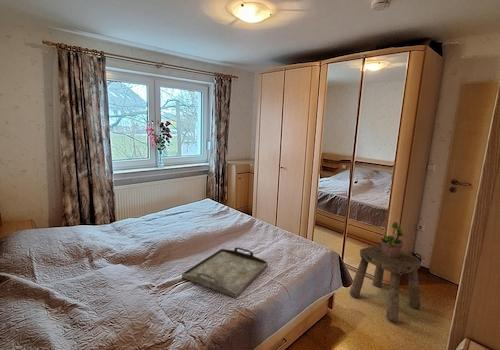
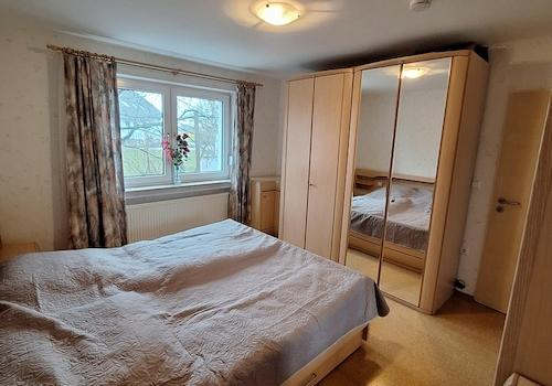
- serving tray [181,246,269,299]
- stool [348,244,422,322]
- potted plant [379,221,407,258]
